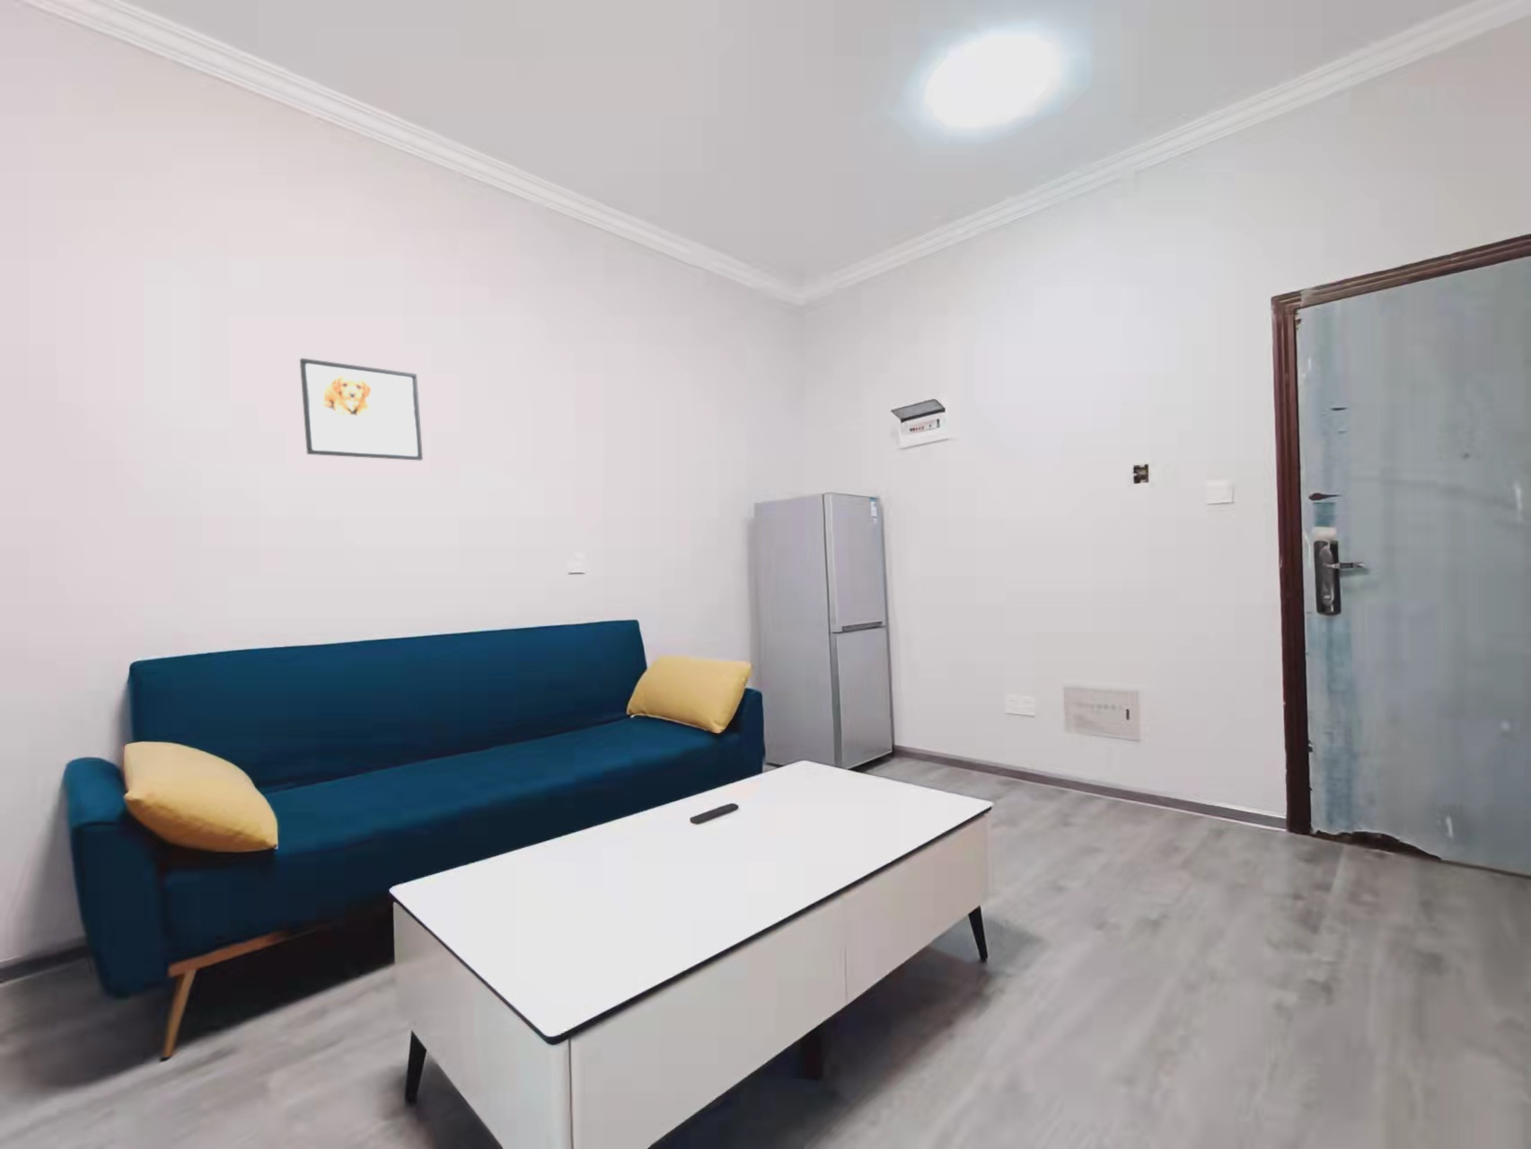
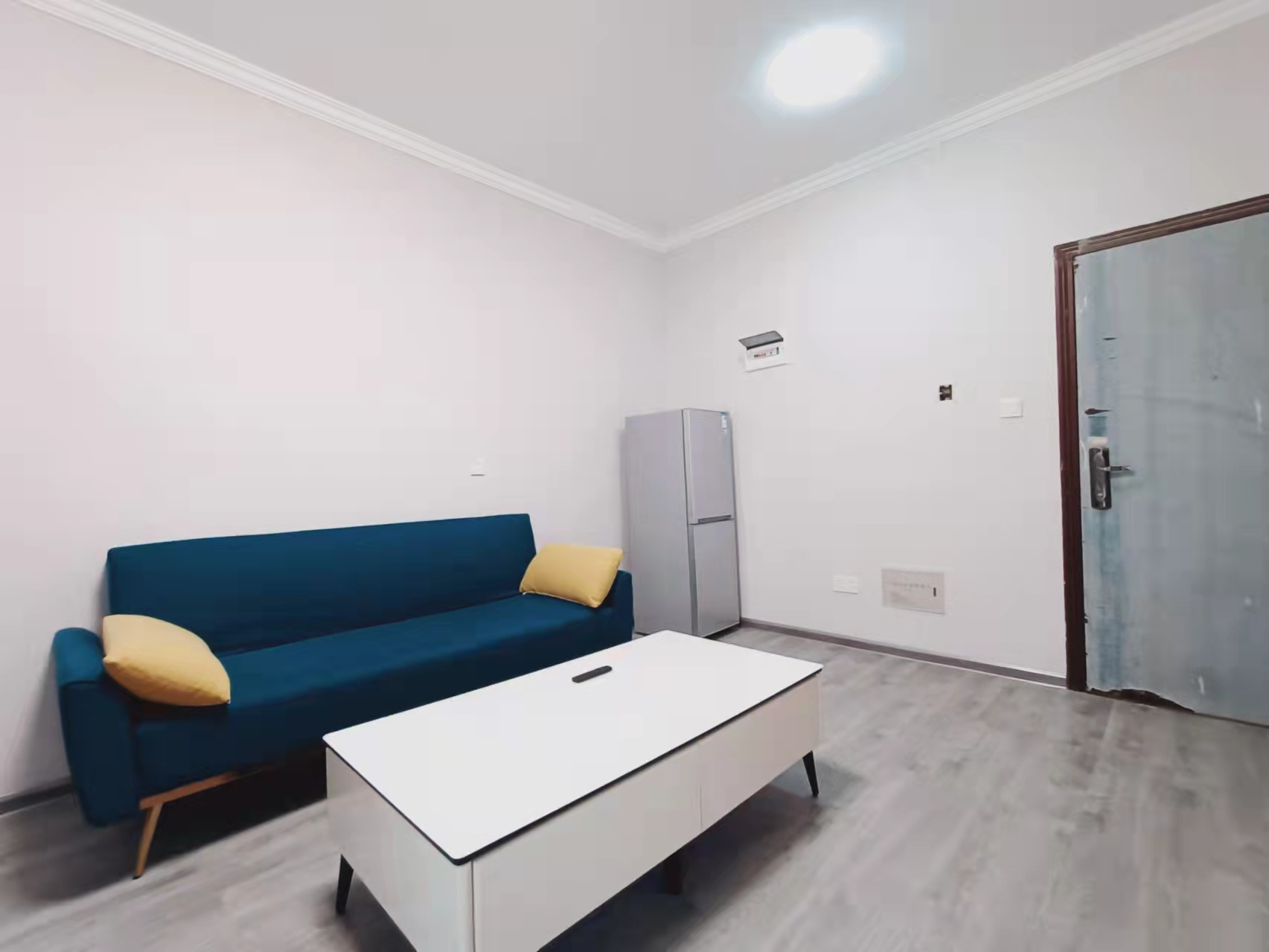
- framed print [299,357,423,461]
